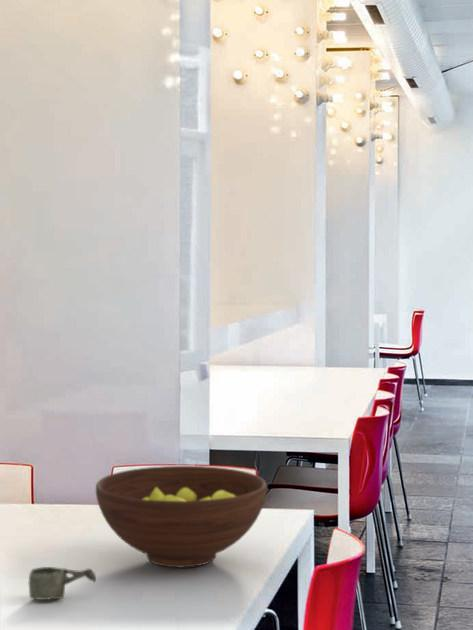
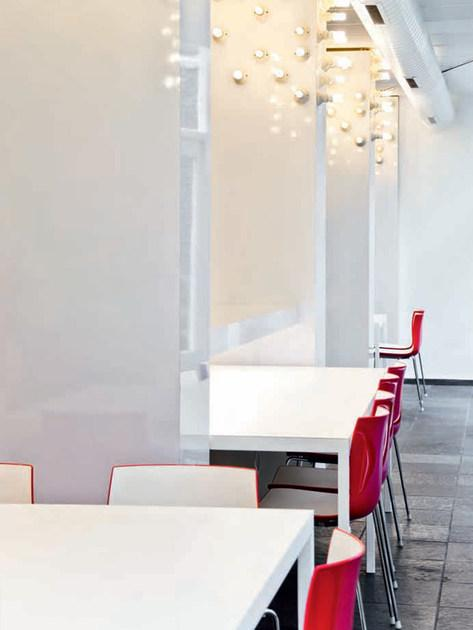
- cup [27,566,97,601]
- fruit bowl [95,465,268,569]
